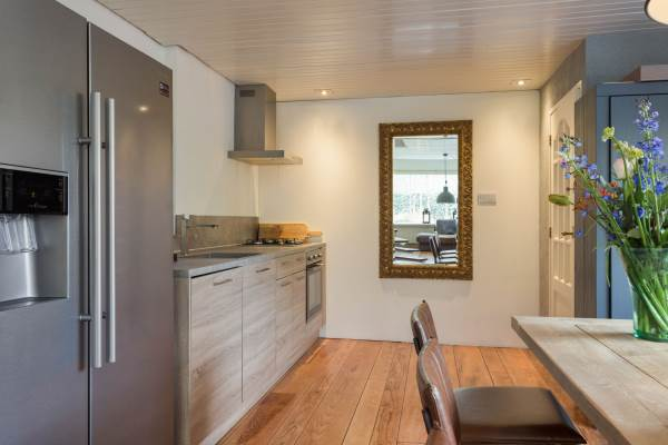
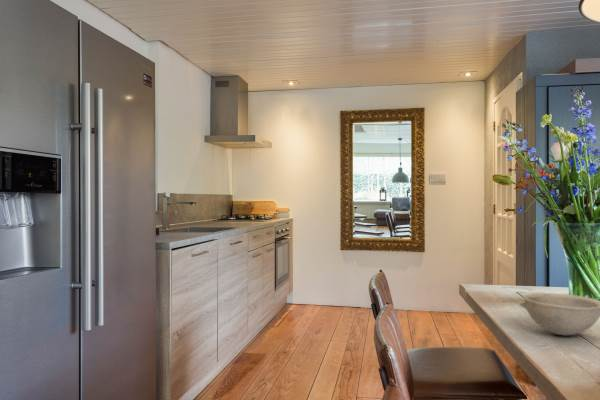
+ bowl [518,293,600,337]
